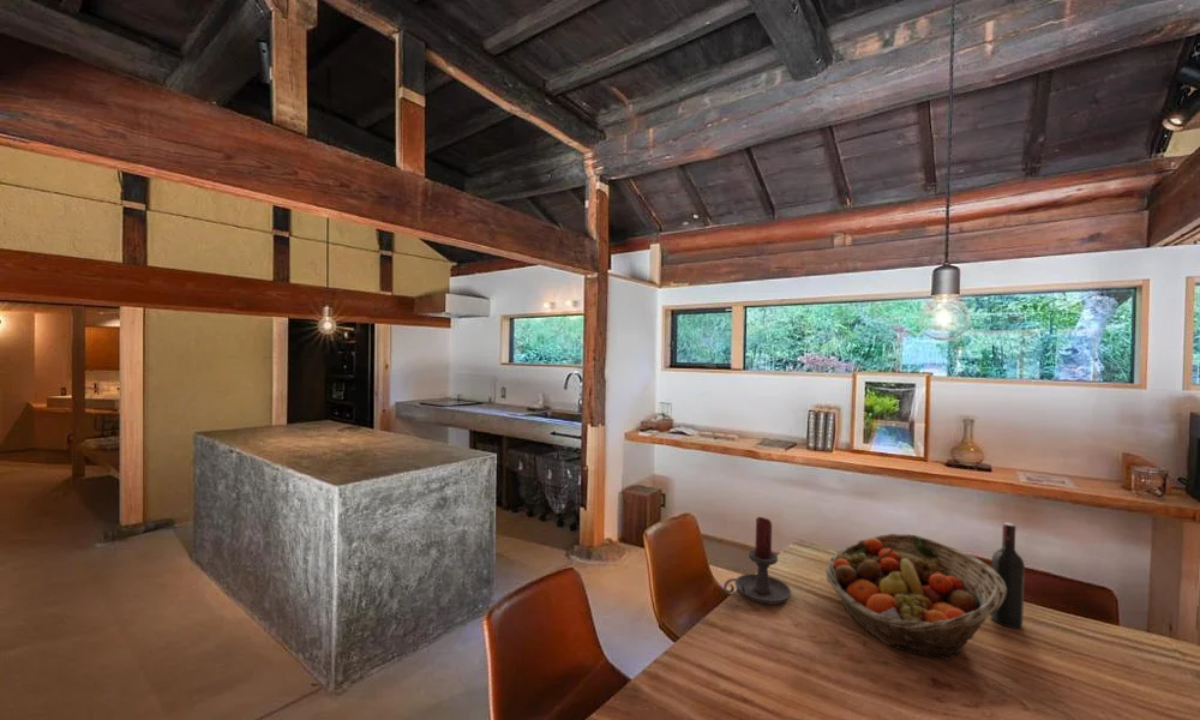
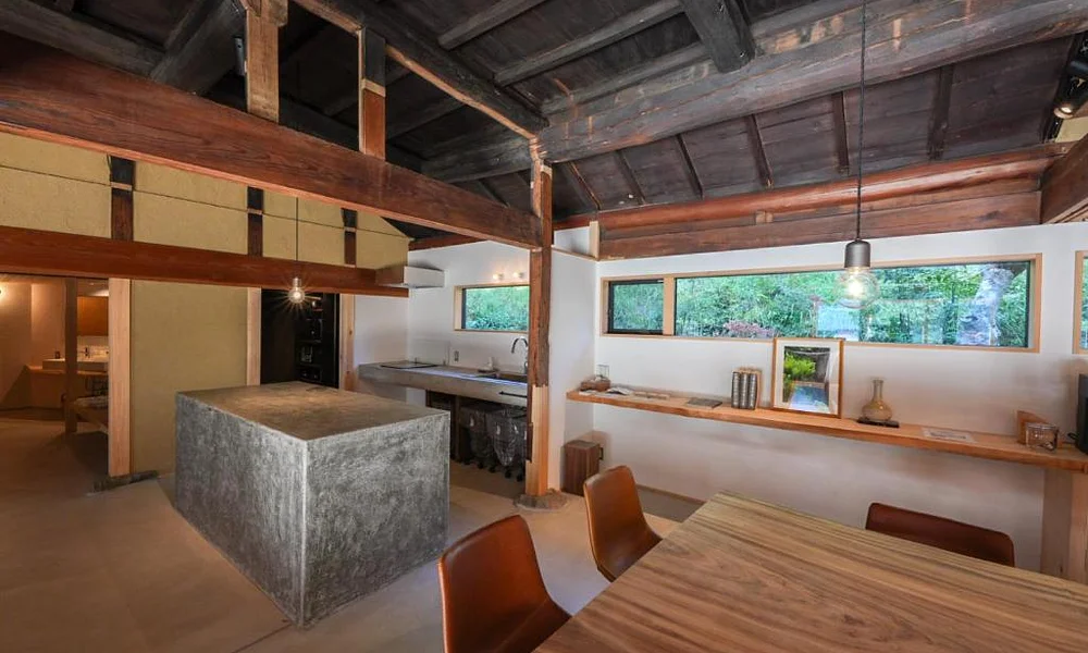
- wine bottle [989,522,1026,629]
- candle holder [722,516,792,606]
- fruit basket [824,533,1007,661]
